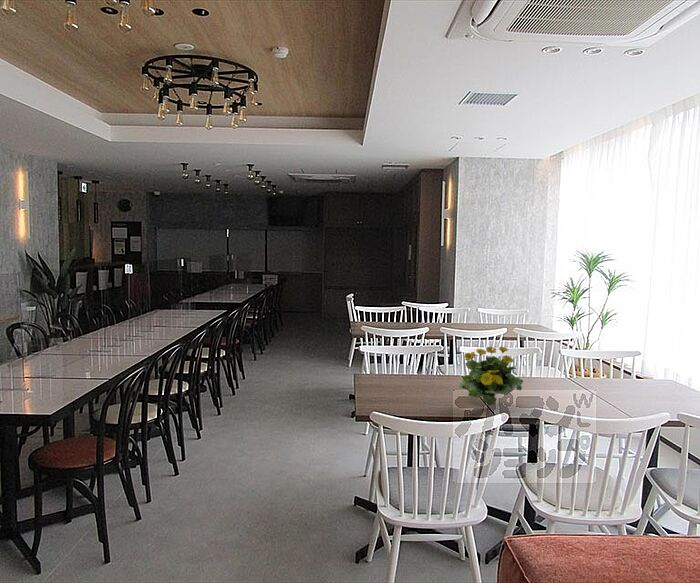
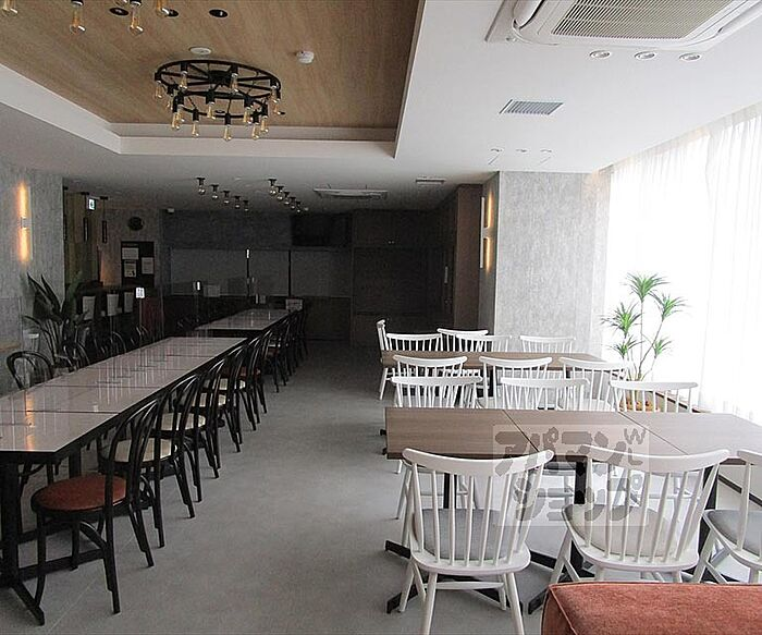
- flowering plant [458,346,524,407]
